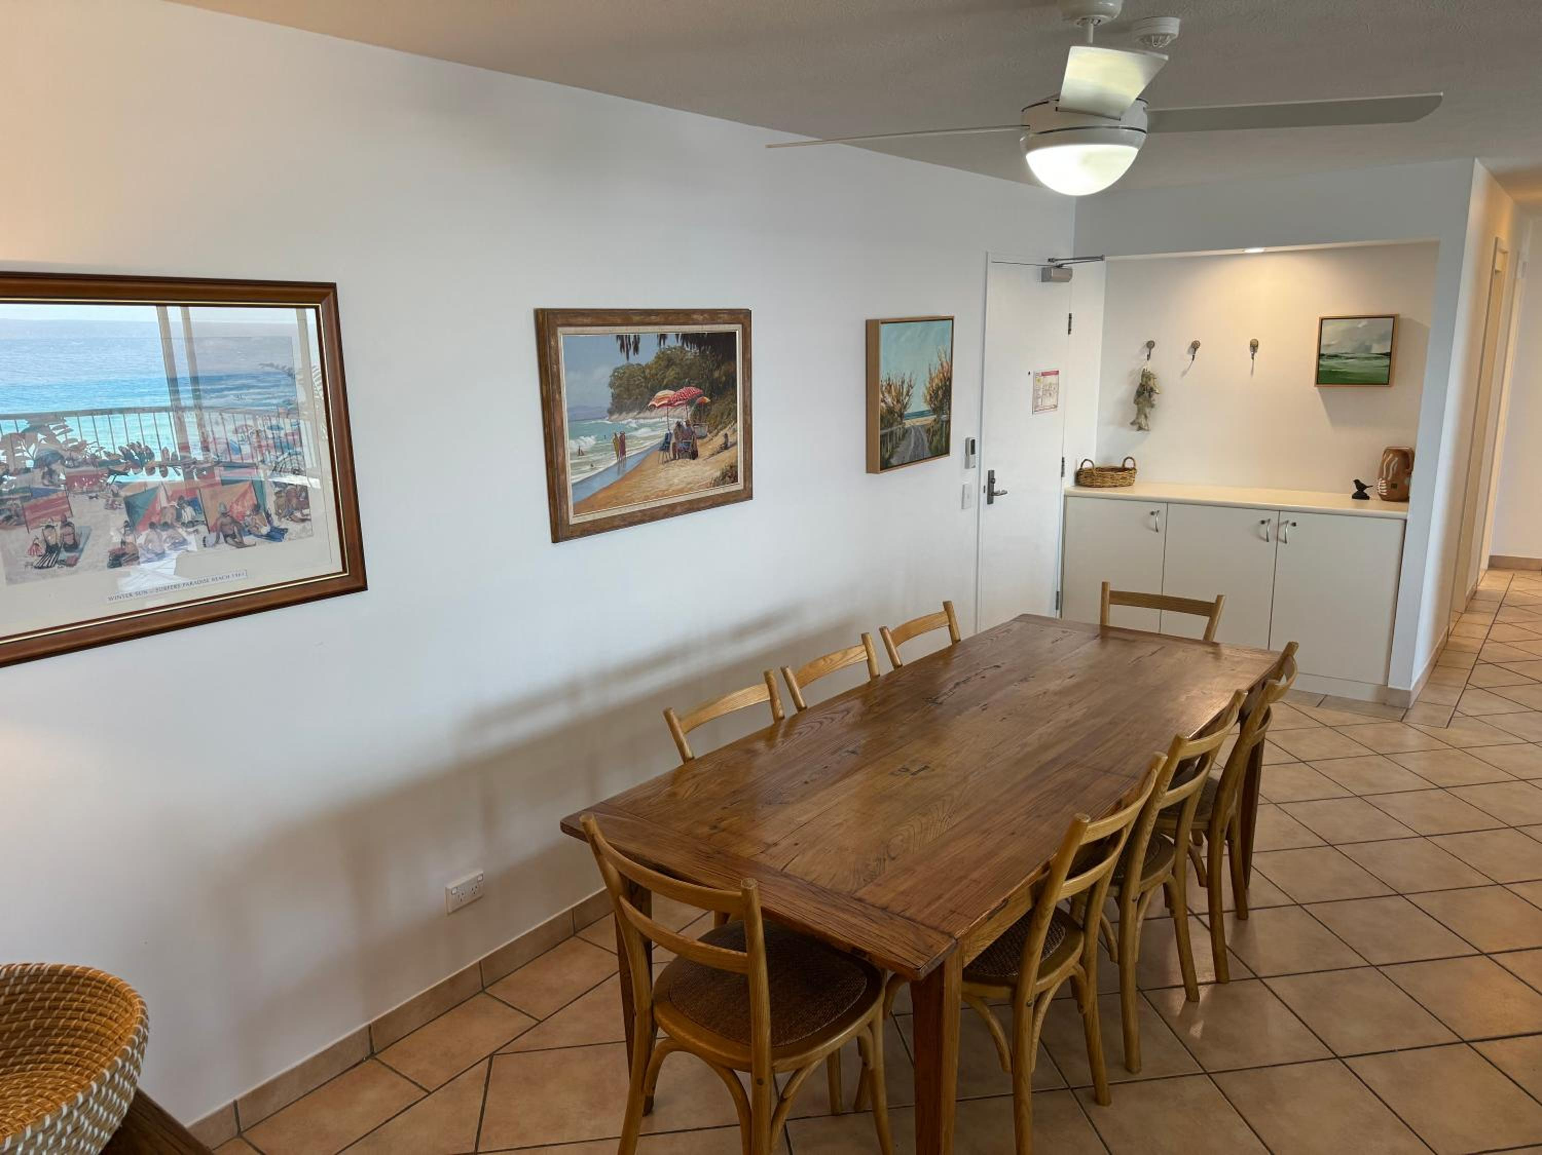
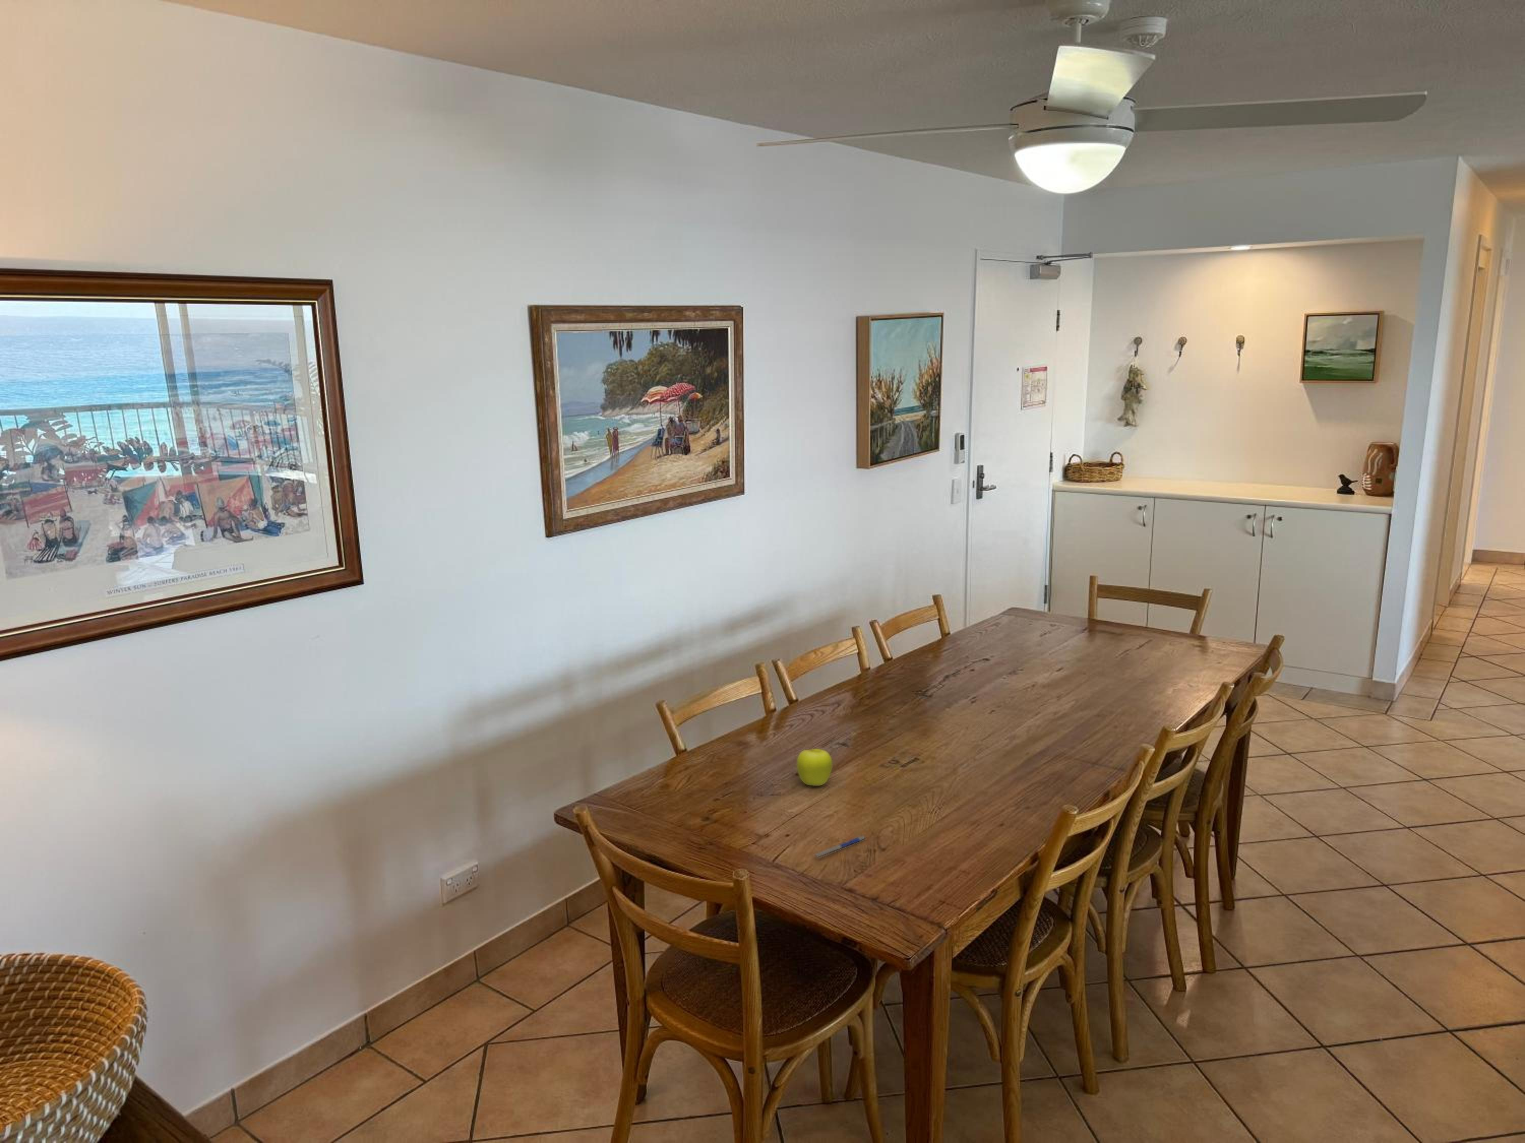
+ pen [812,836,867,858]
+ fruit [796,747,833,786]
